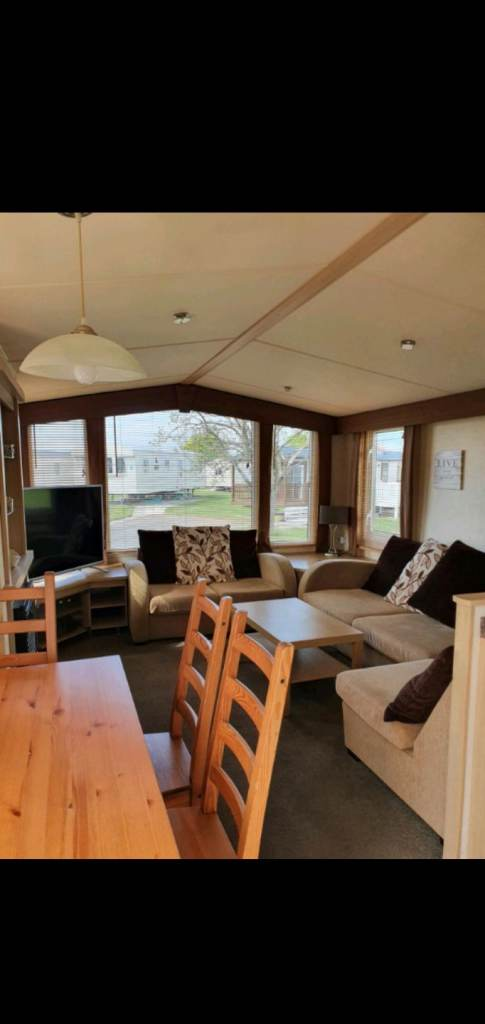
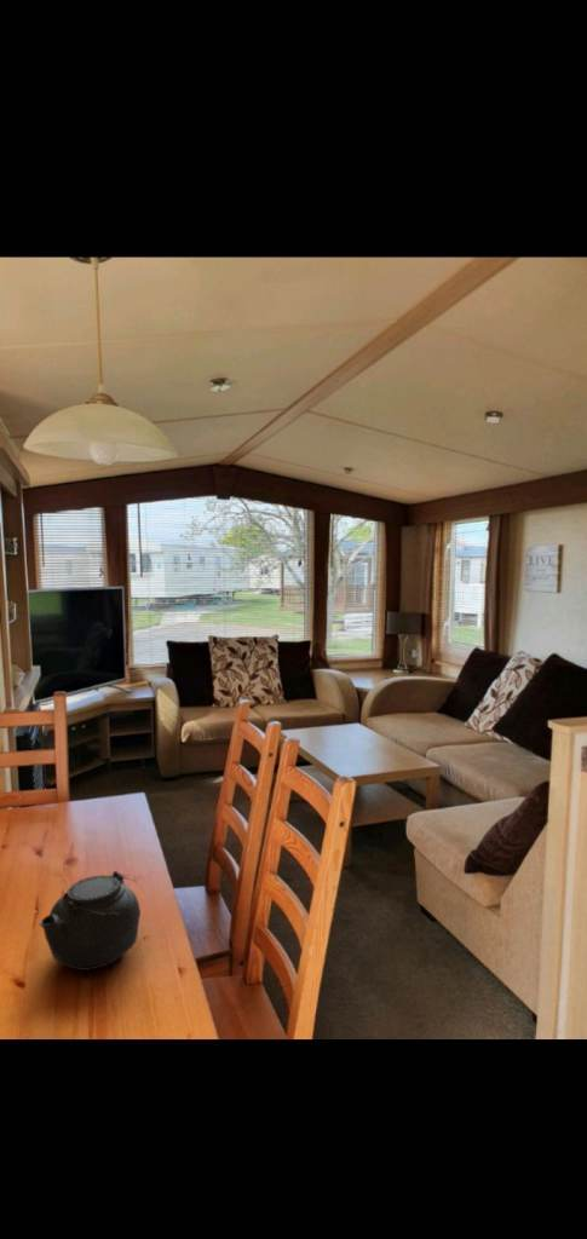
+ teapot [39,870,146,972]
